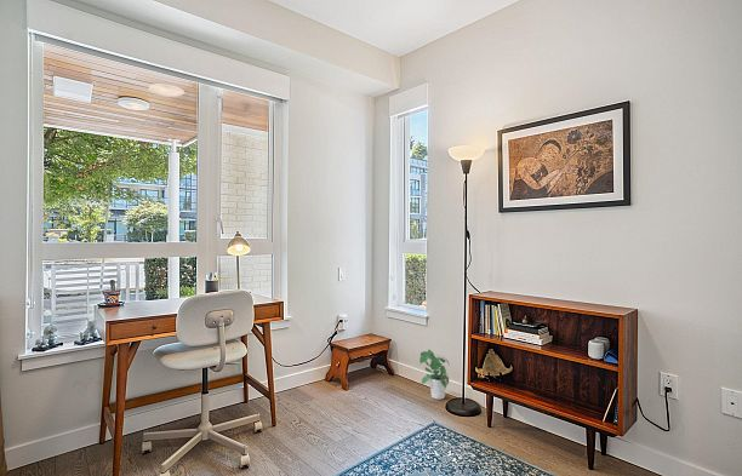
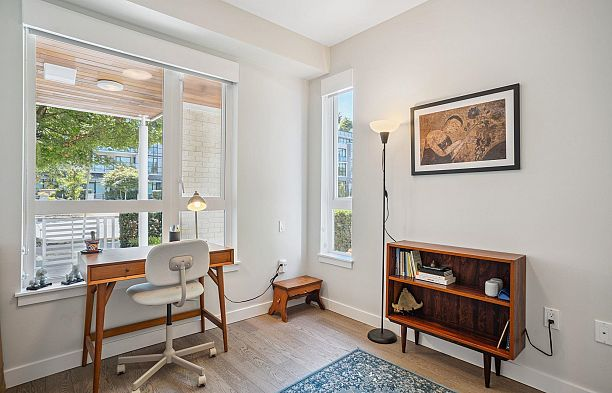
- potted plant [418,349,451,401]
